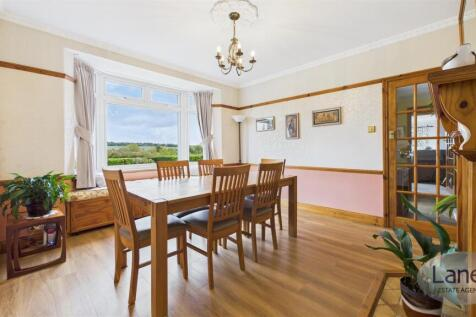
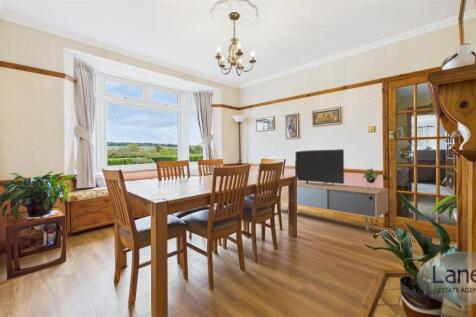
+ media console [280,148,389,232]
